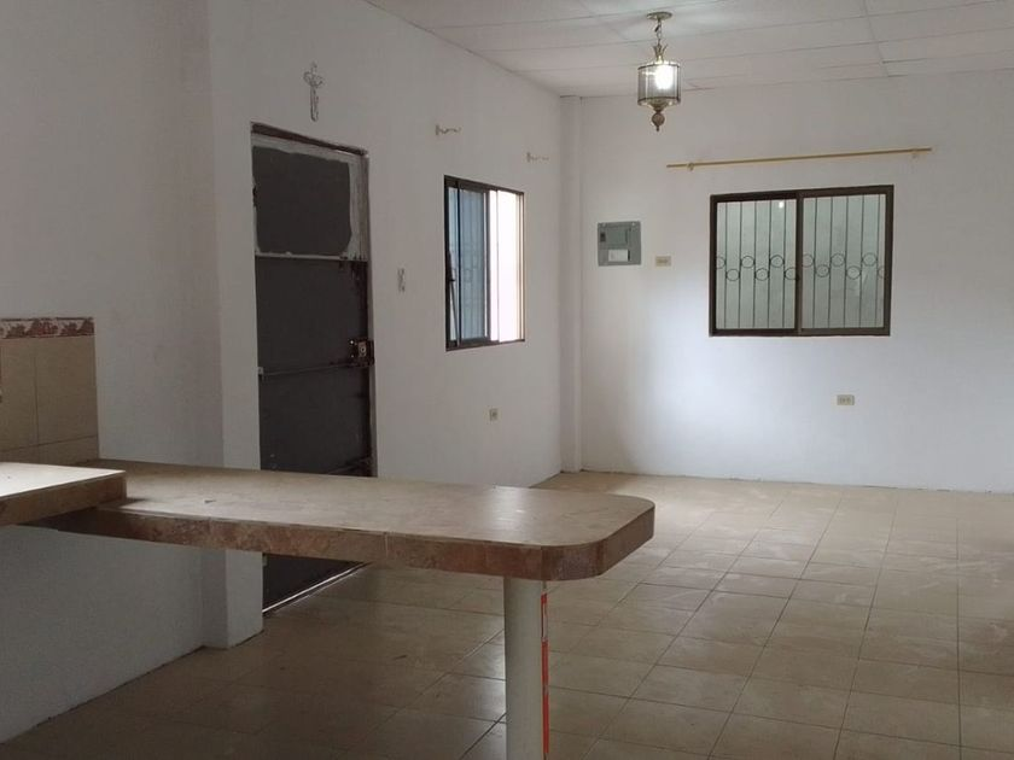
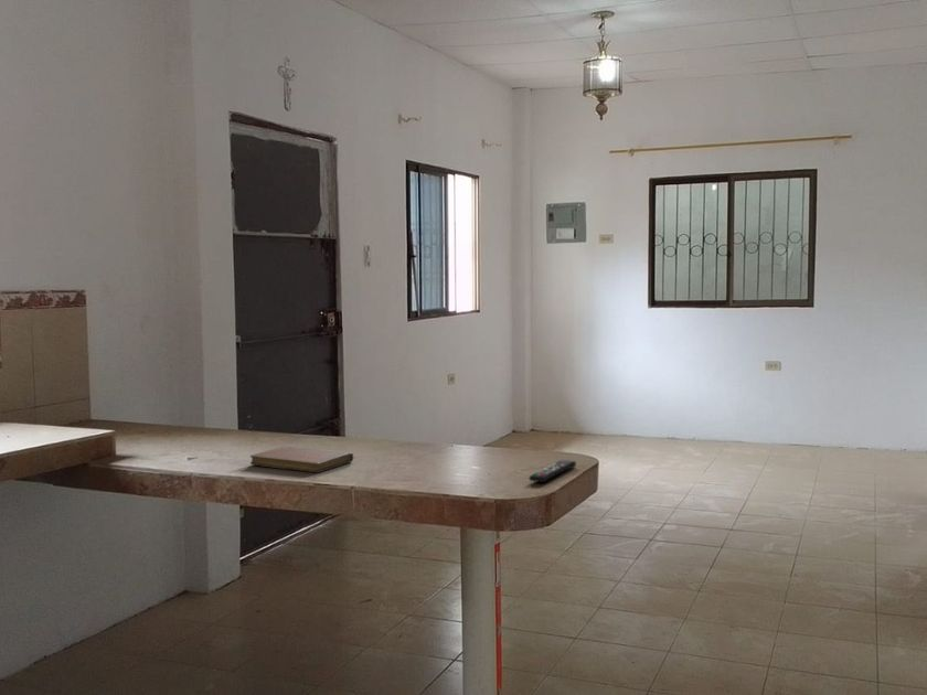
+ remote control [529,459,577,483]
+ notebook [249,446,354,473]
